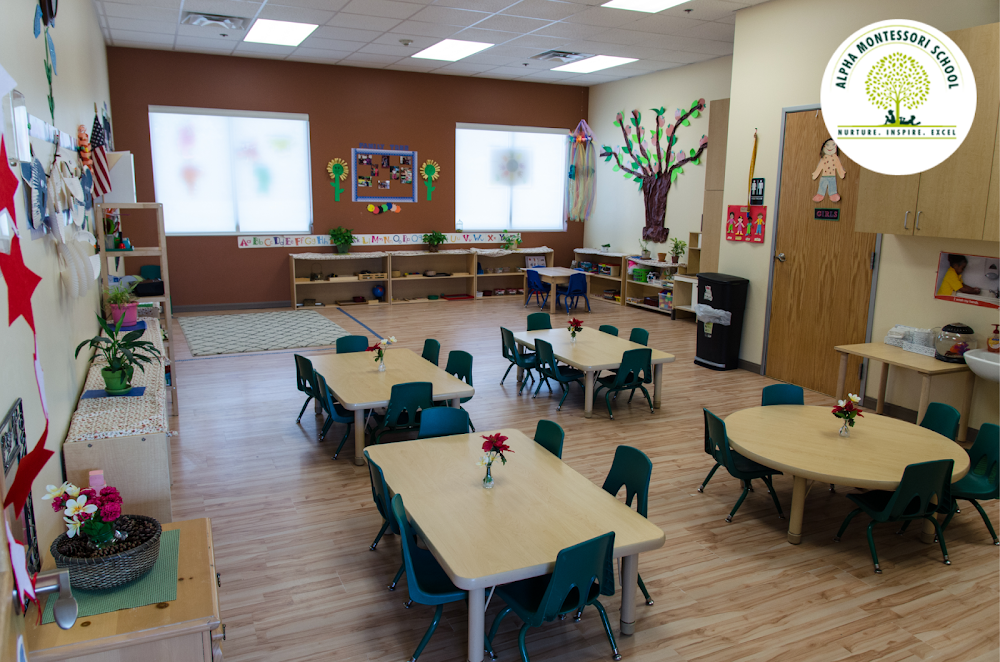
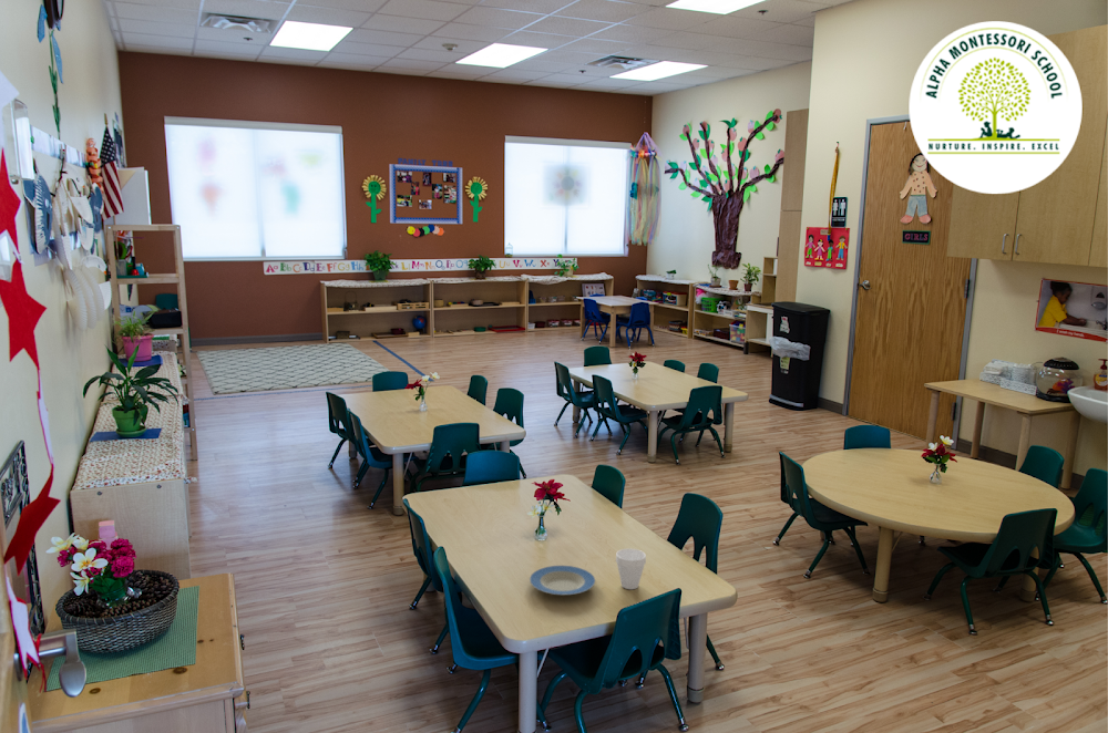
+ cup [615,548,647,590]
+ plate [529,565,596,596]
